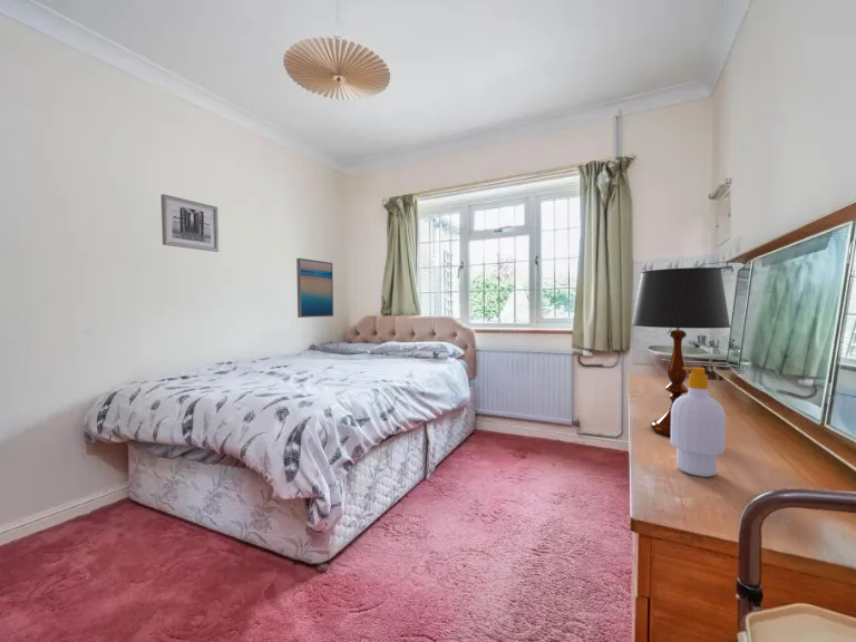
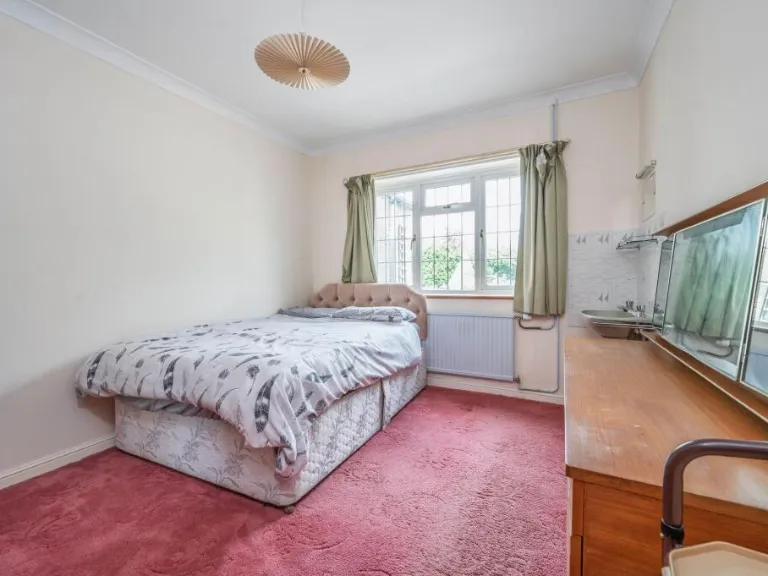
- wall art [160,193,220,253]
- table lamp [630,266,732,438]
- wall art [295,257,334,319]
- soap bottle [670,366,727,478]
